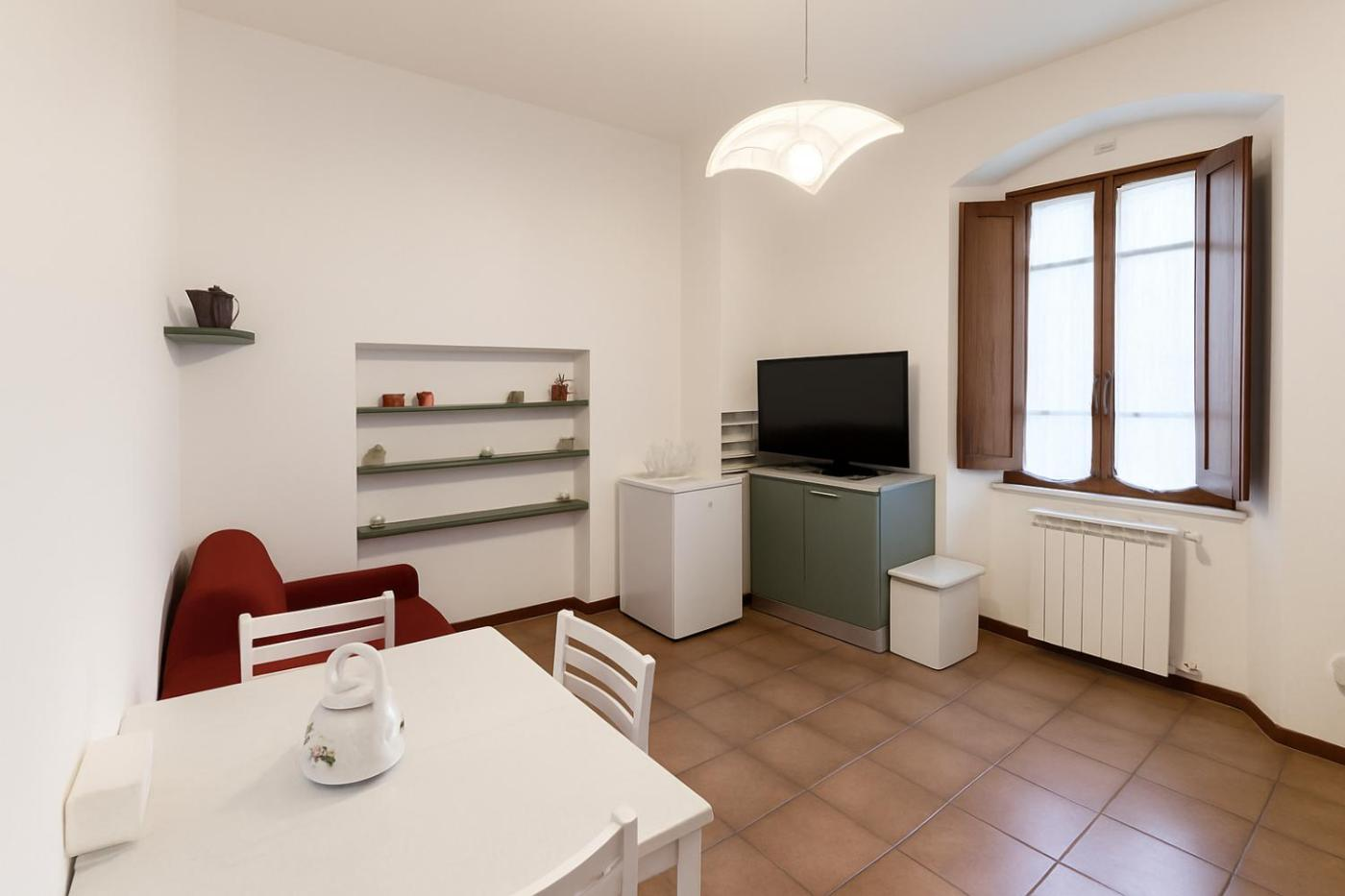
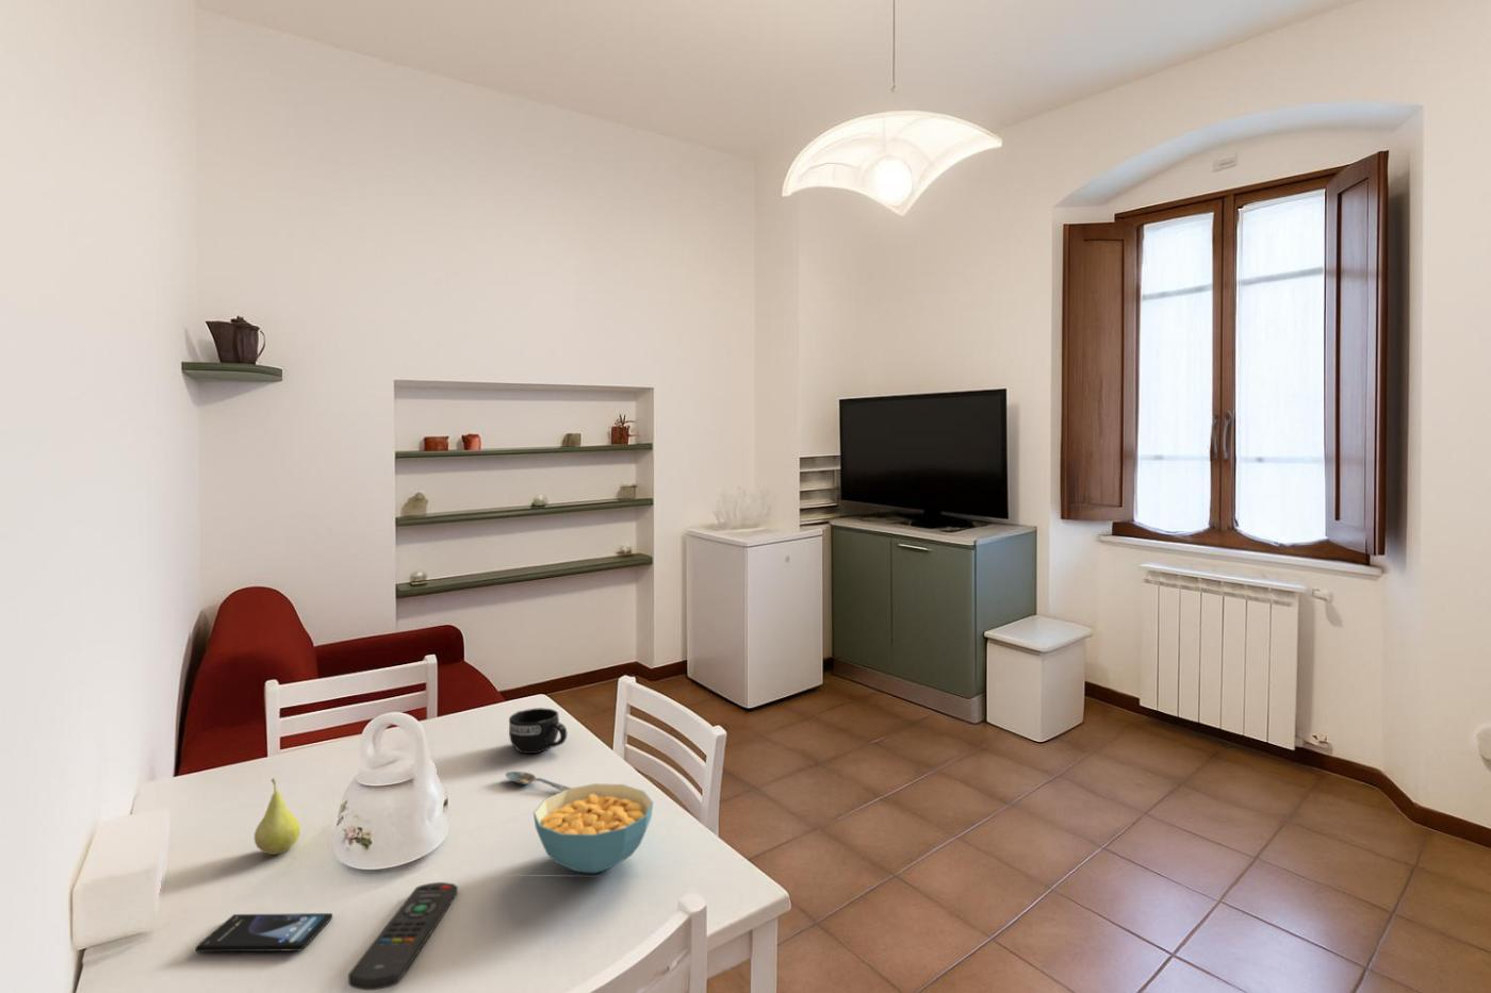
+ mug [508,707,568,755]
+ fruit [254,777,302,856]
+ remote control [347,881,459,991]
+ smartphone [194,912,334,953]
+ spoon [504,770,572,791]
+ cereal bowl [532,782,654,873]
